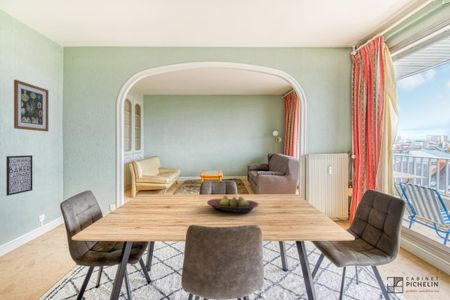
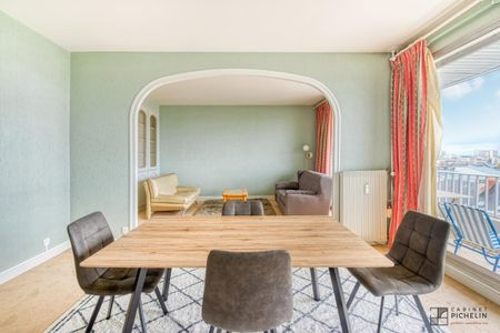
- wall art [13,79,49,133]
- fruit bowl [206,194,260,214]
- wall art [5,154,33,197]
